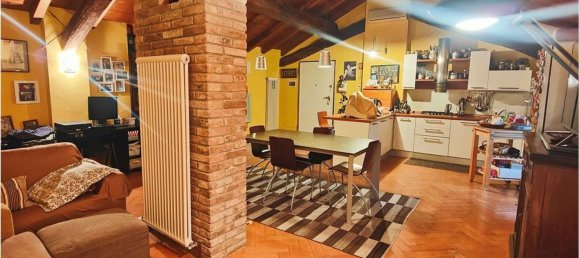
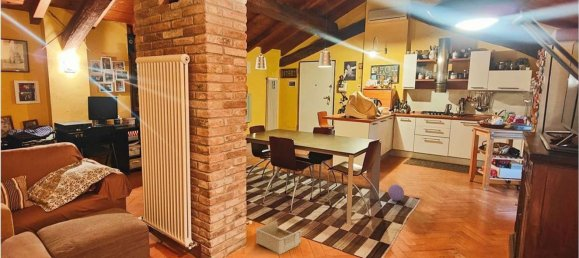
+ storage bin [254,220,302,255]
+ ball [387,183,405,202]
